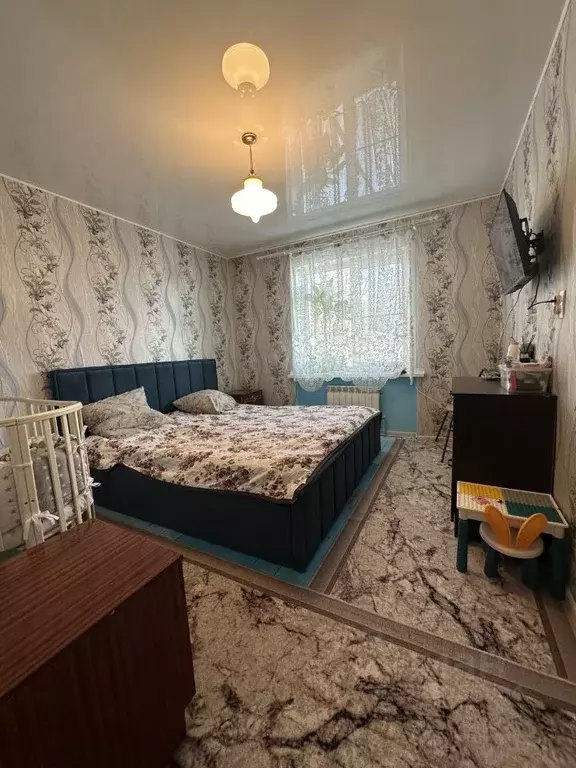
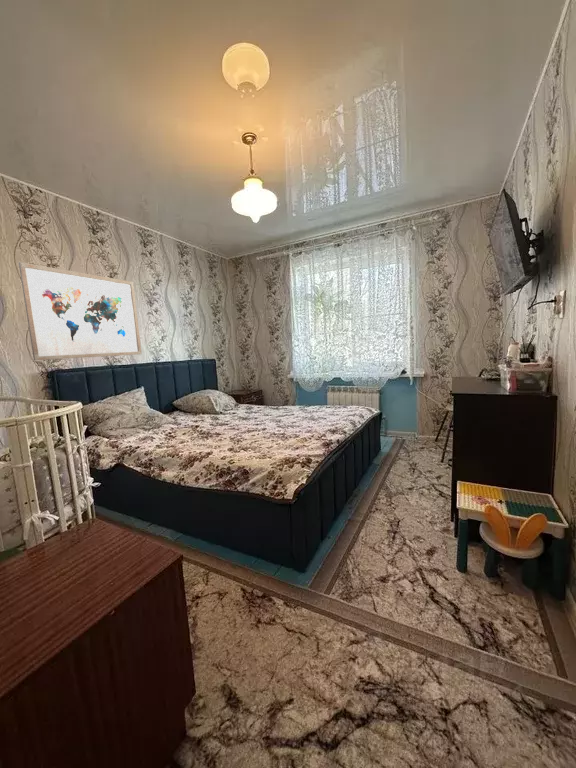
+ wall art [18,261,143,361]
